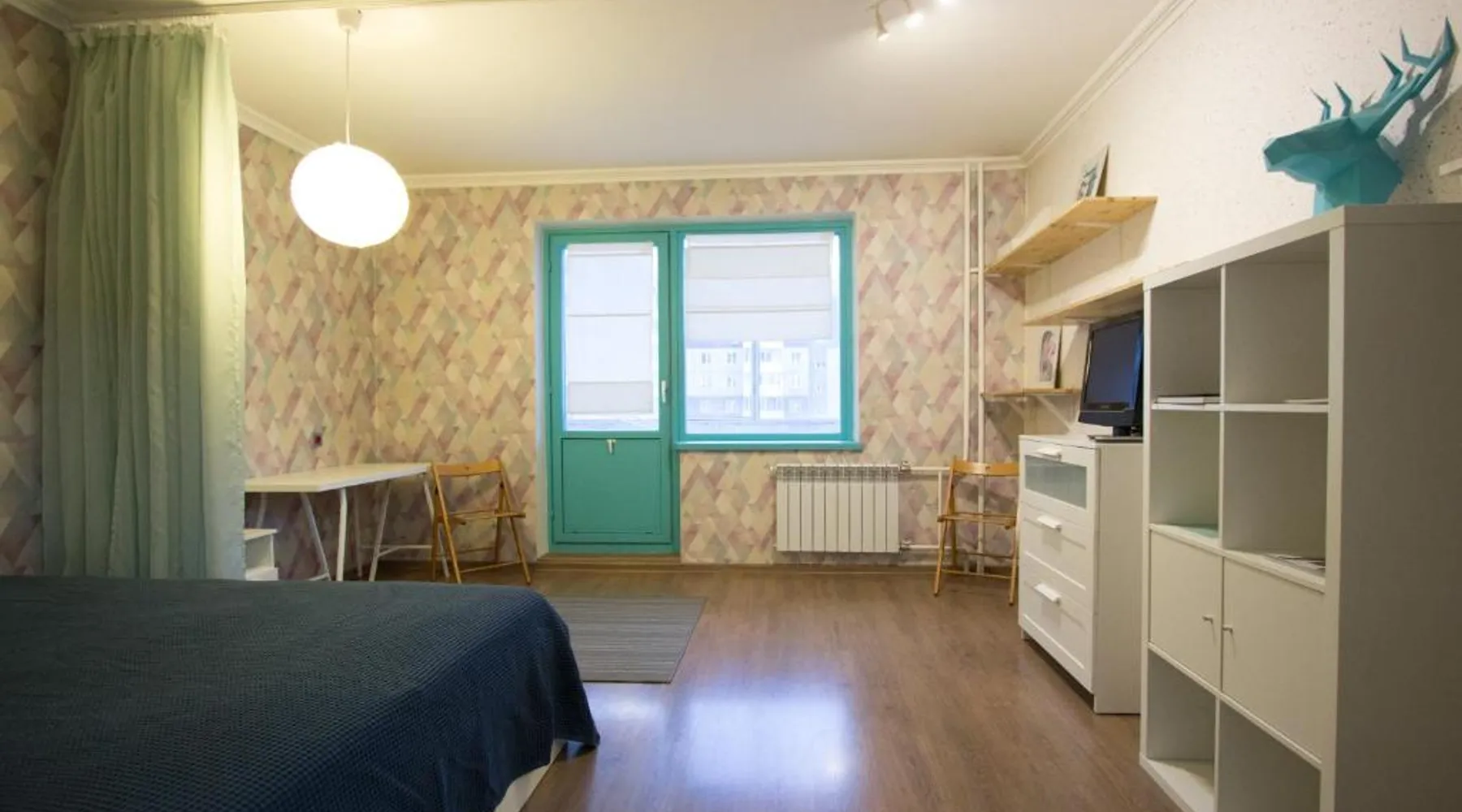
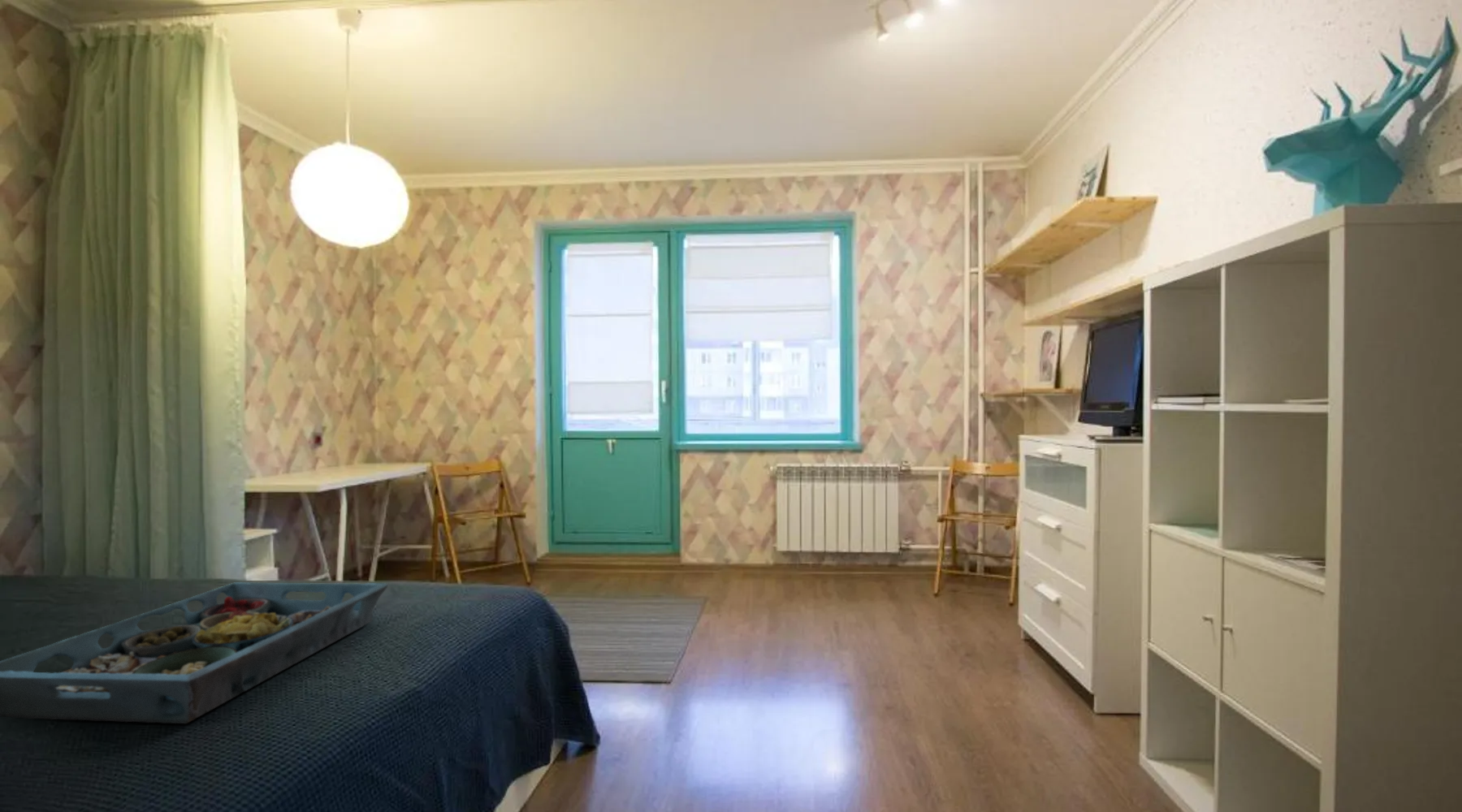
+ serving tray [0,581,389,724]
